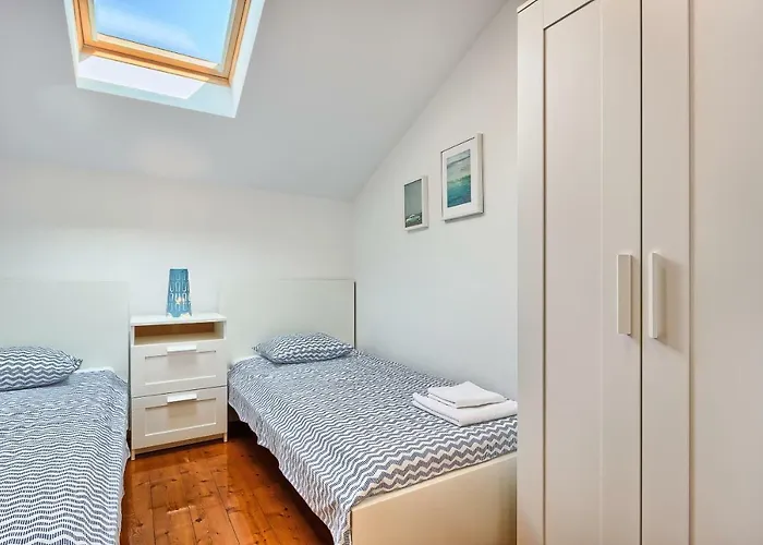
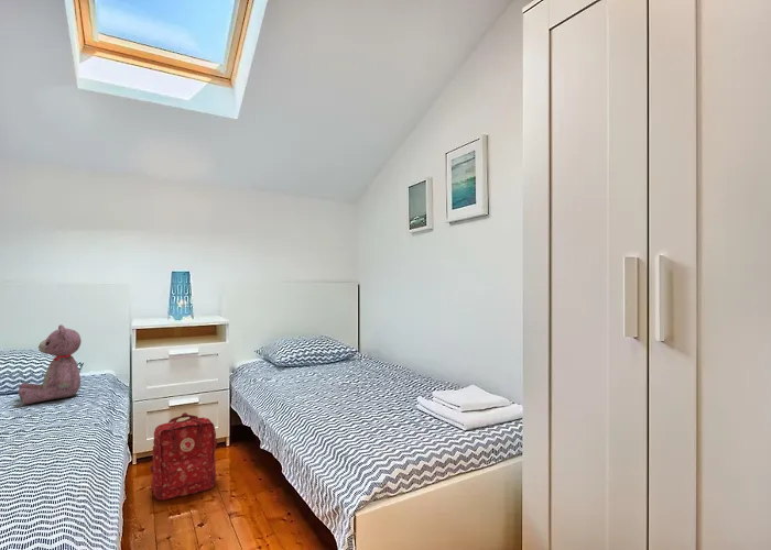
+ backpack [149,411,218,502]
+ teddy bear [18,323,83,406]
